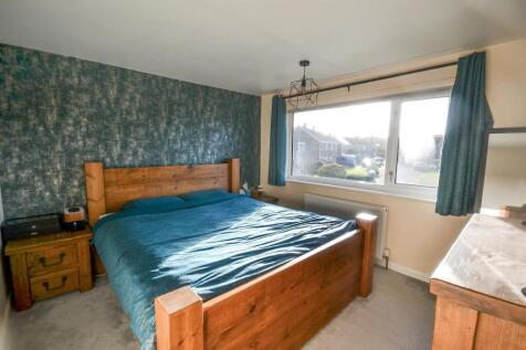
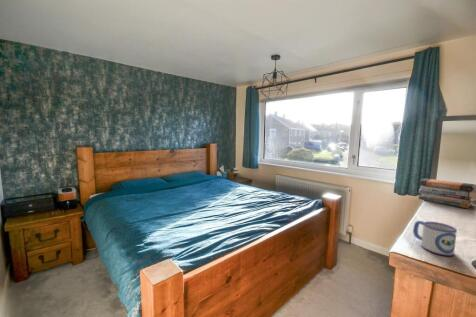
+ mug [412,220,458,257]
+ book stack [418,177,476,209]
